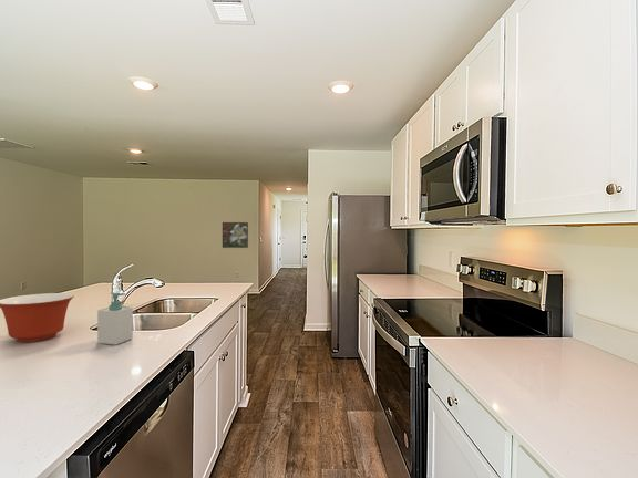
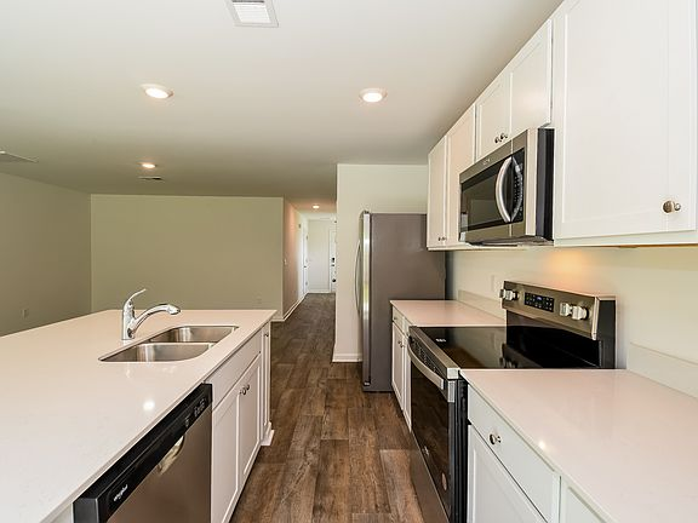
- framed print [222,221,249,249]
- mixing bowl [0,292,75,343]
- soap bottle [96,291,134,346]
